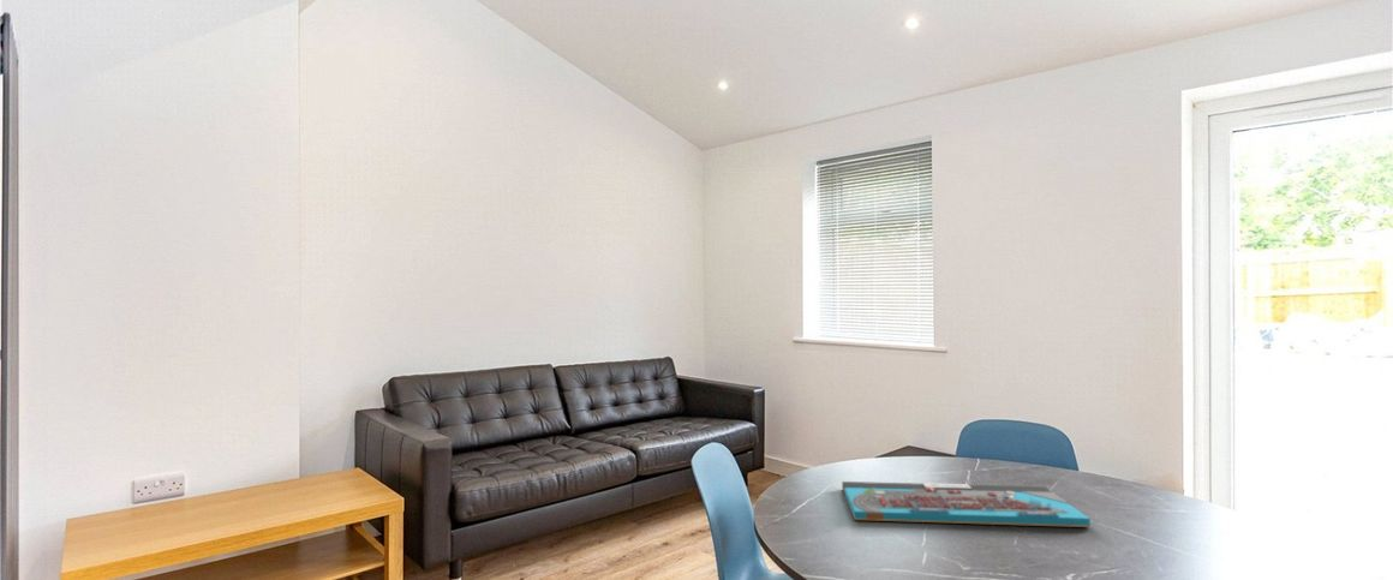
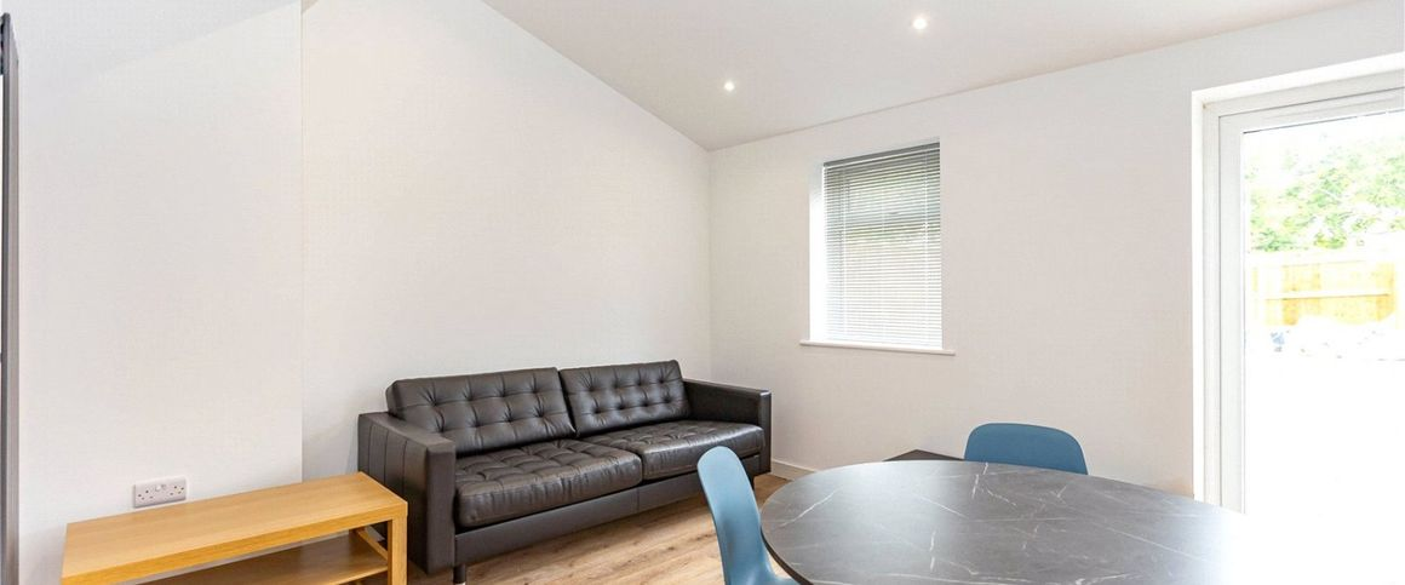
- board game [841,480,1092,528]
